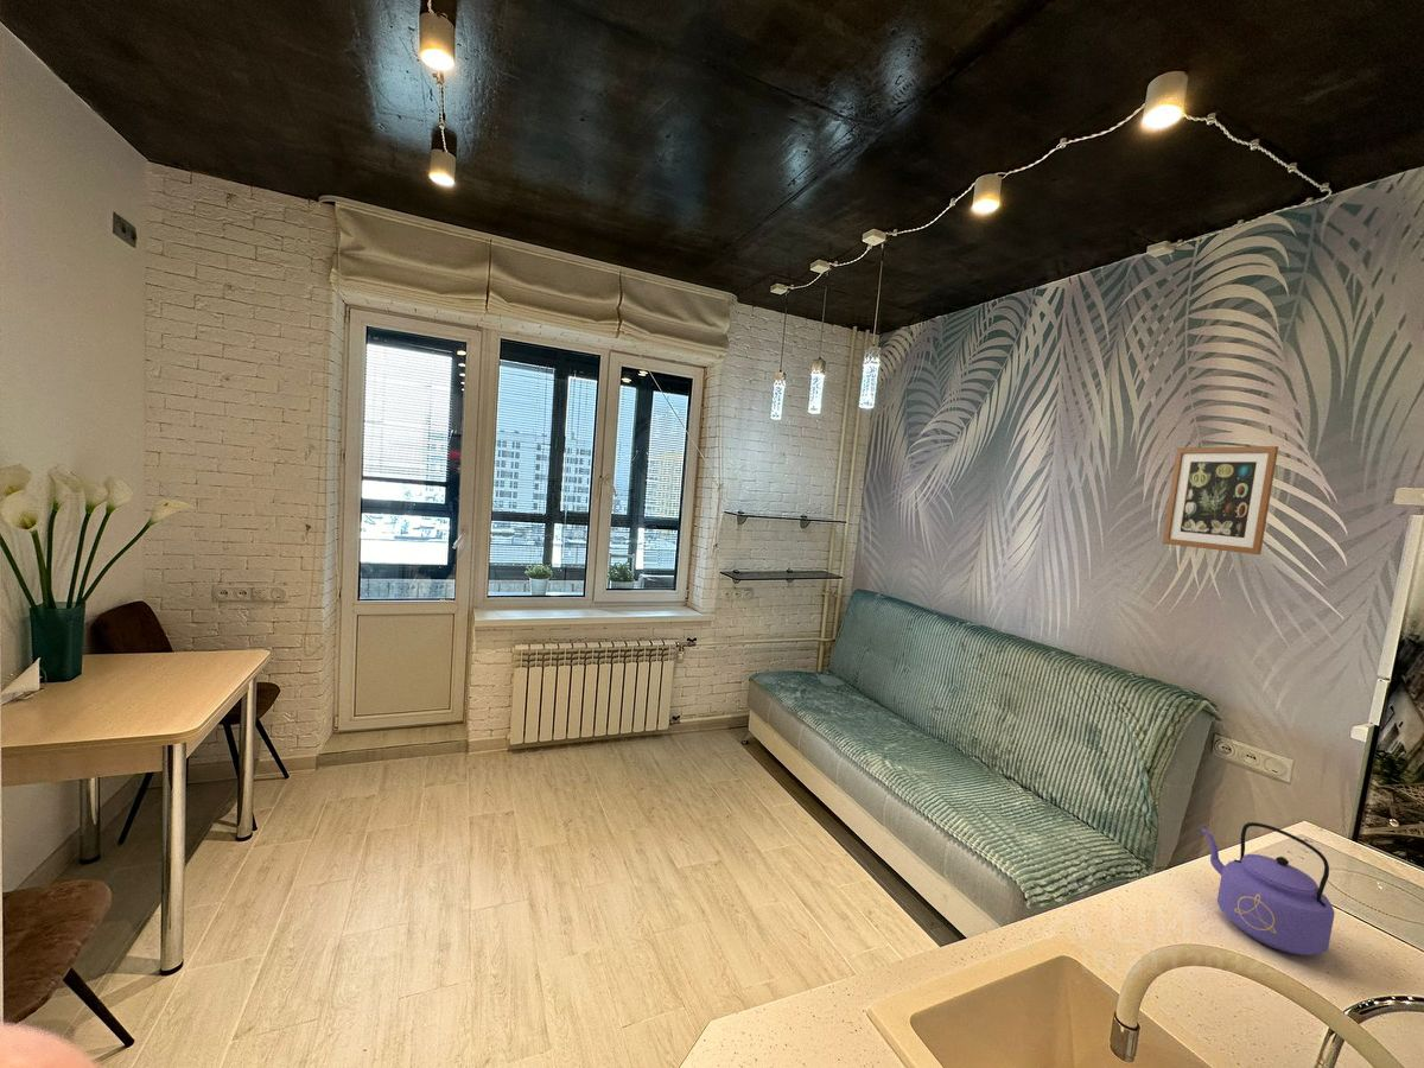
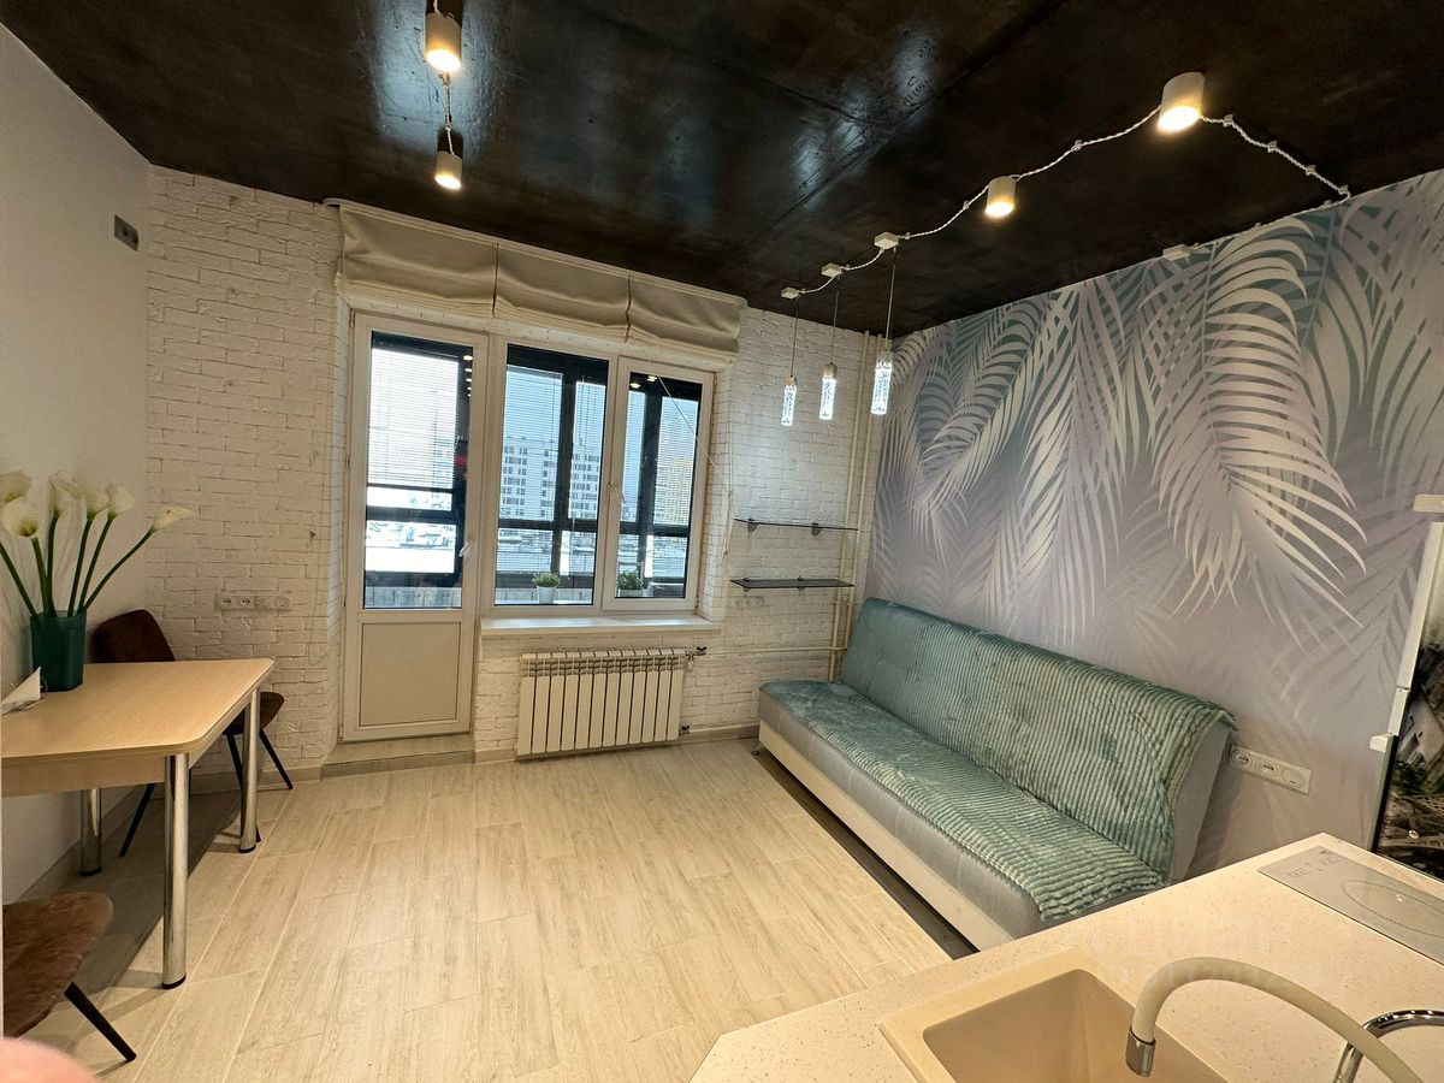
- kettle [1200,821,1336,956]
- wall art [1162,445,1279,555]
